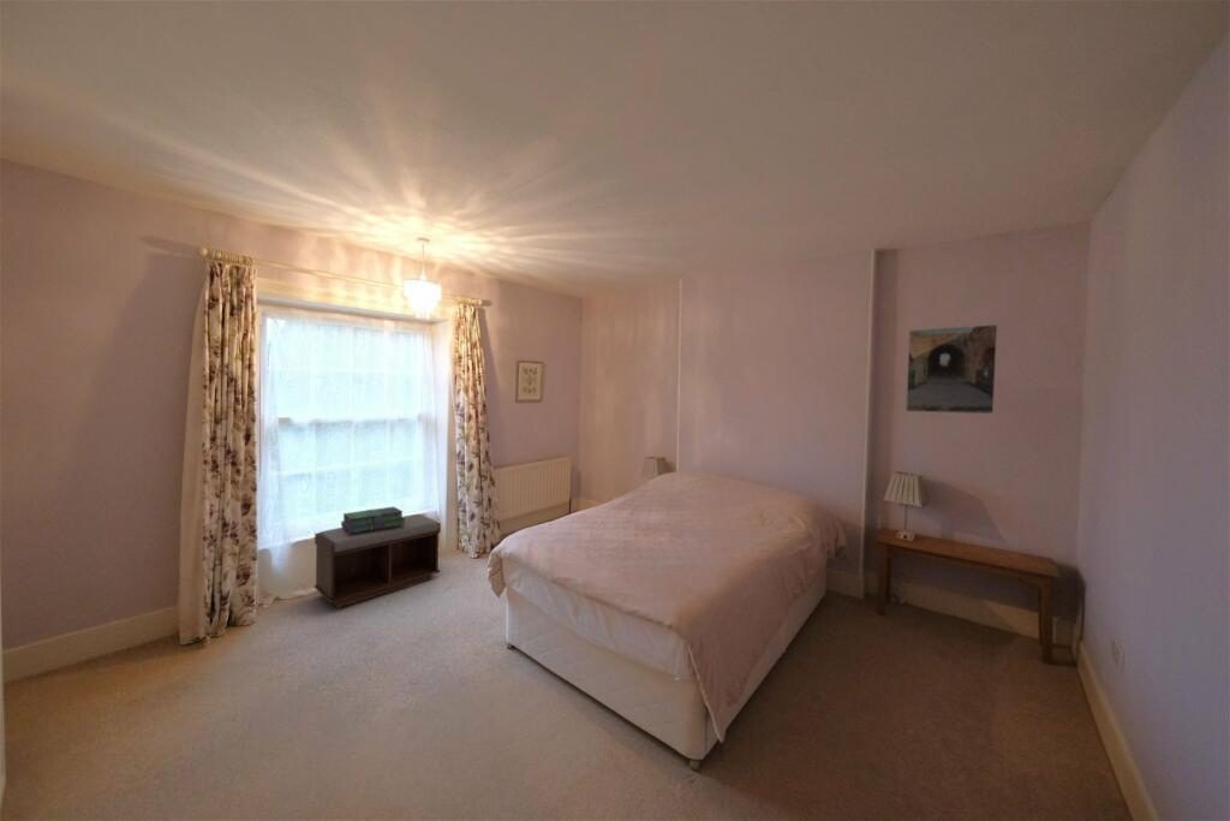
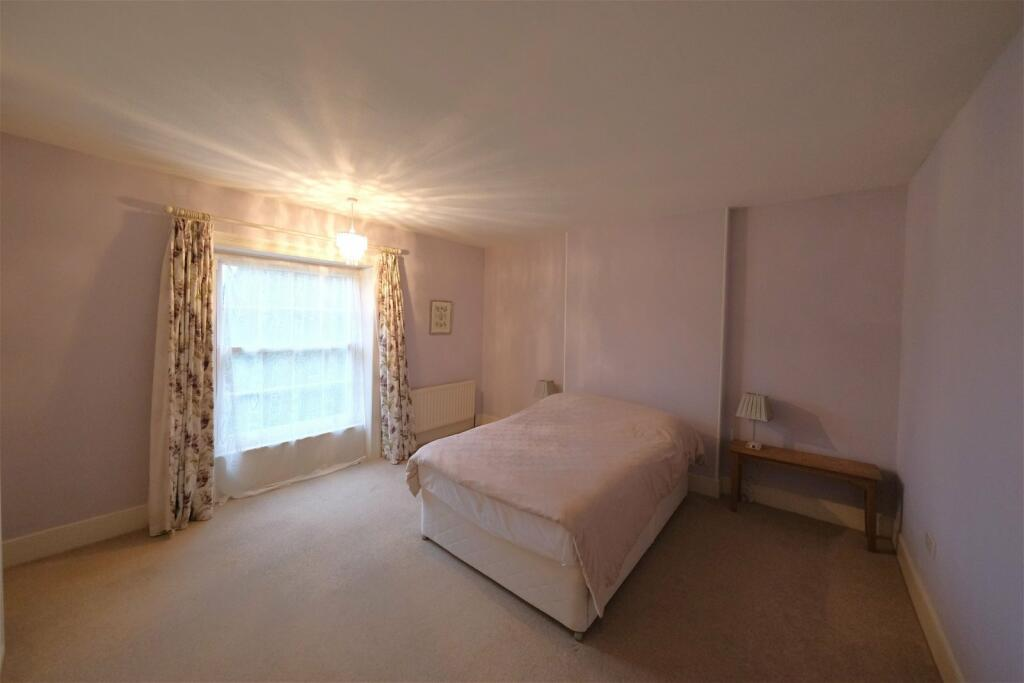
- bench [314,513,442,609]
- stack of books [340,505,405,534]
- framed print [904,323,998,415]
